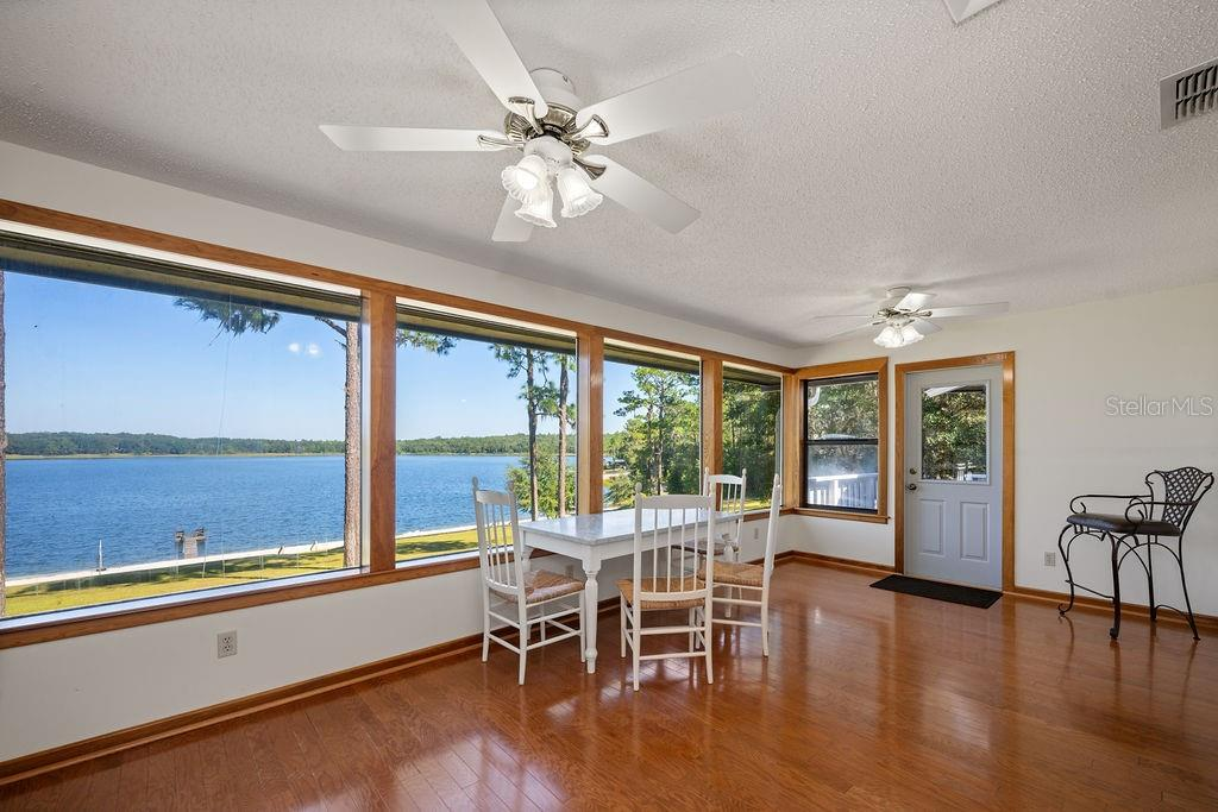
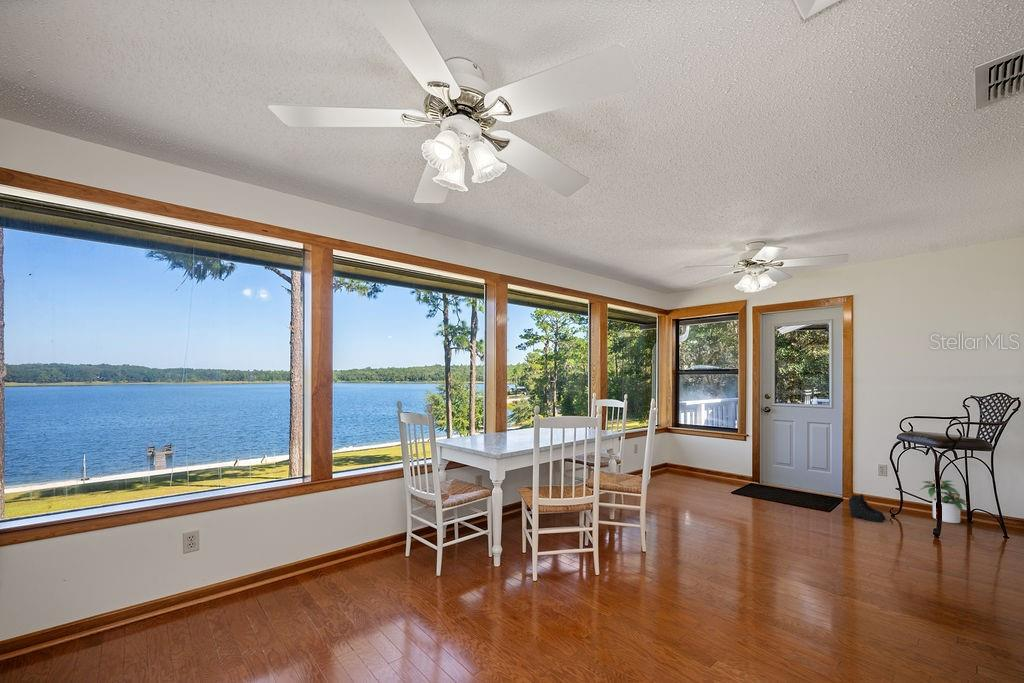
+ boots [847,493,886,523]
+ potted plant [919,479,968,524]
